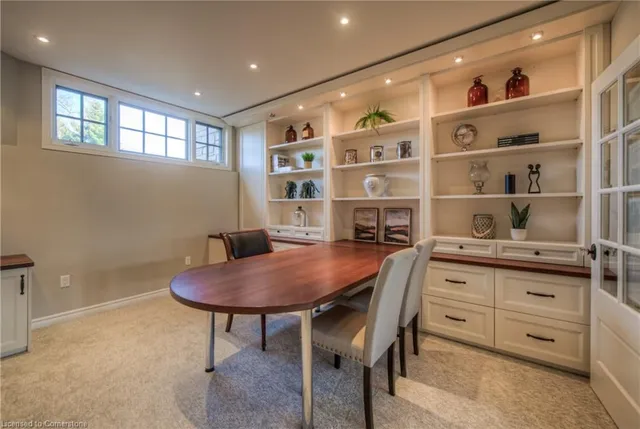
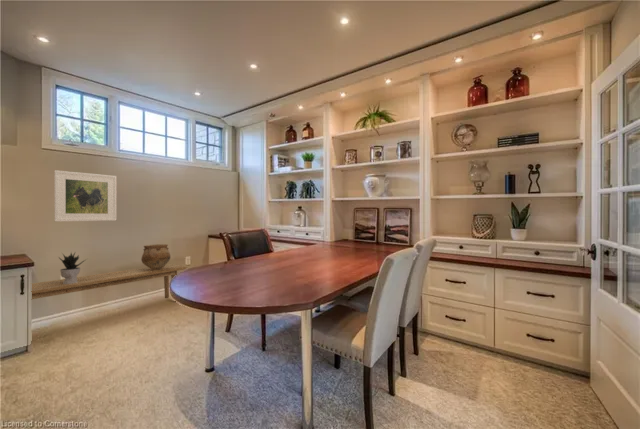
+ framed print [53,169,118,223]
+ bench [31,263,187,304]
+ potted plant [58,251,88,284]
+ ceramic pot [140,243,171,270]
